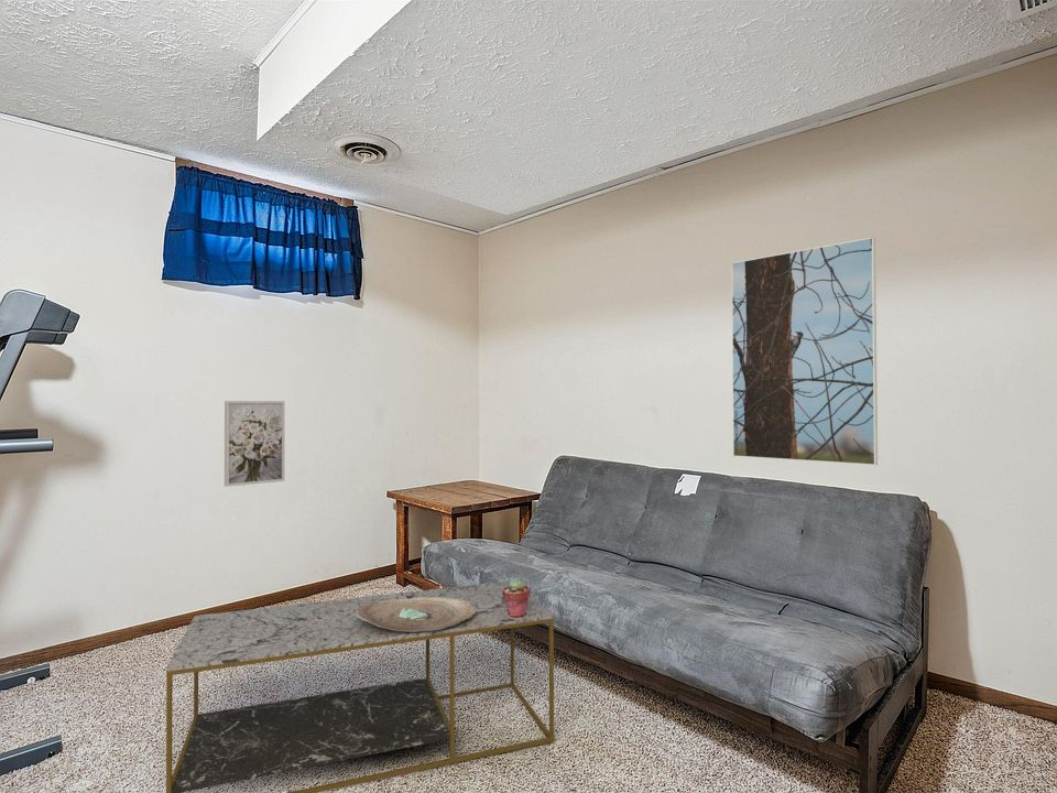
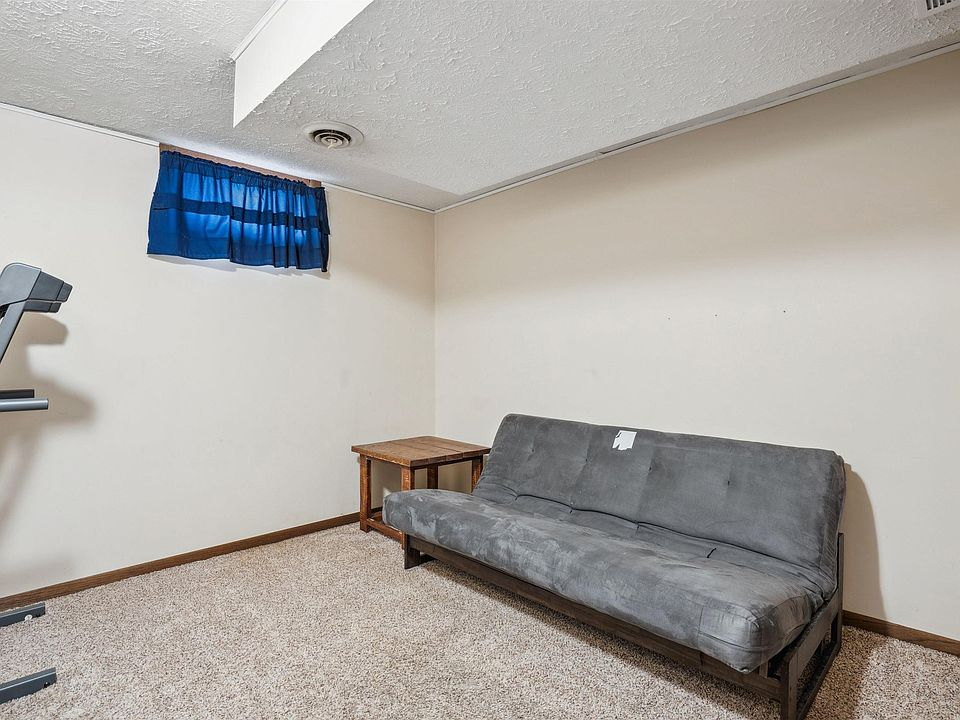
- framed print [730,237,879,466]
- wall art [224,400,286,488]
- coffee table [165,579,555,793]
- potted succulent [502,577,531,618]
- decorative bowl [353,597,478,632]
